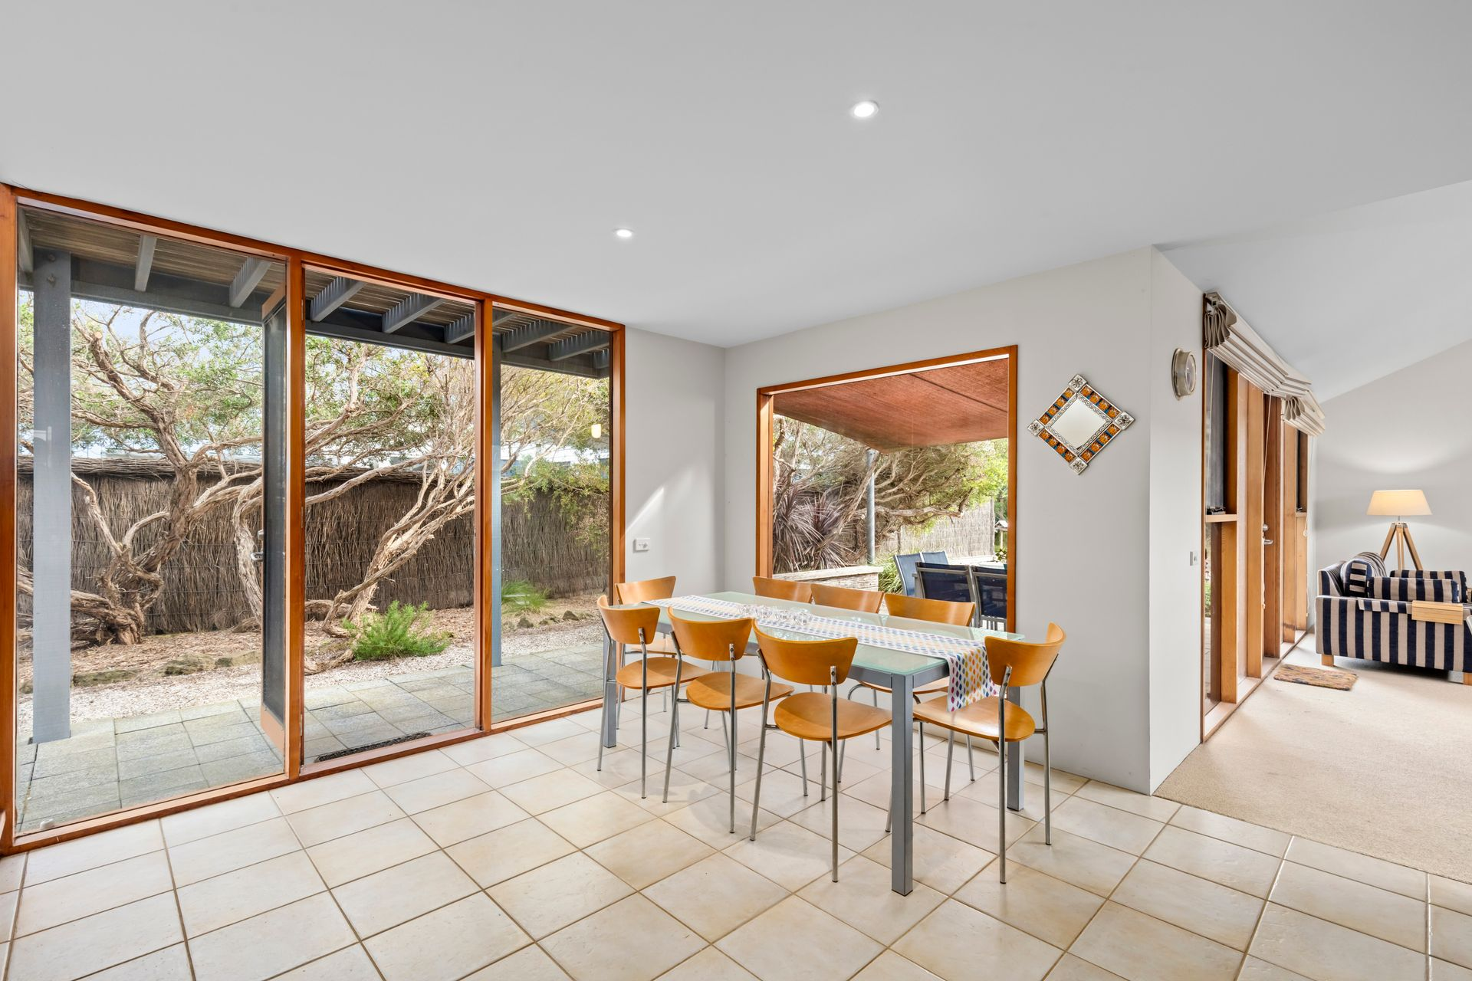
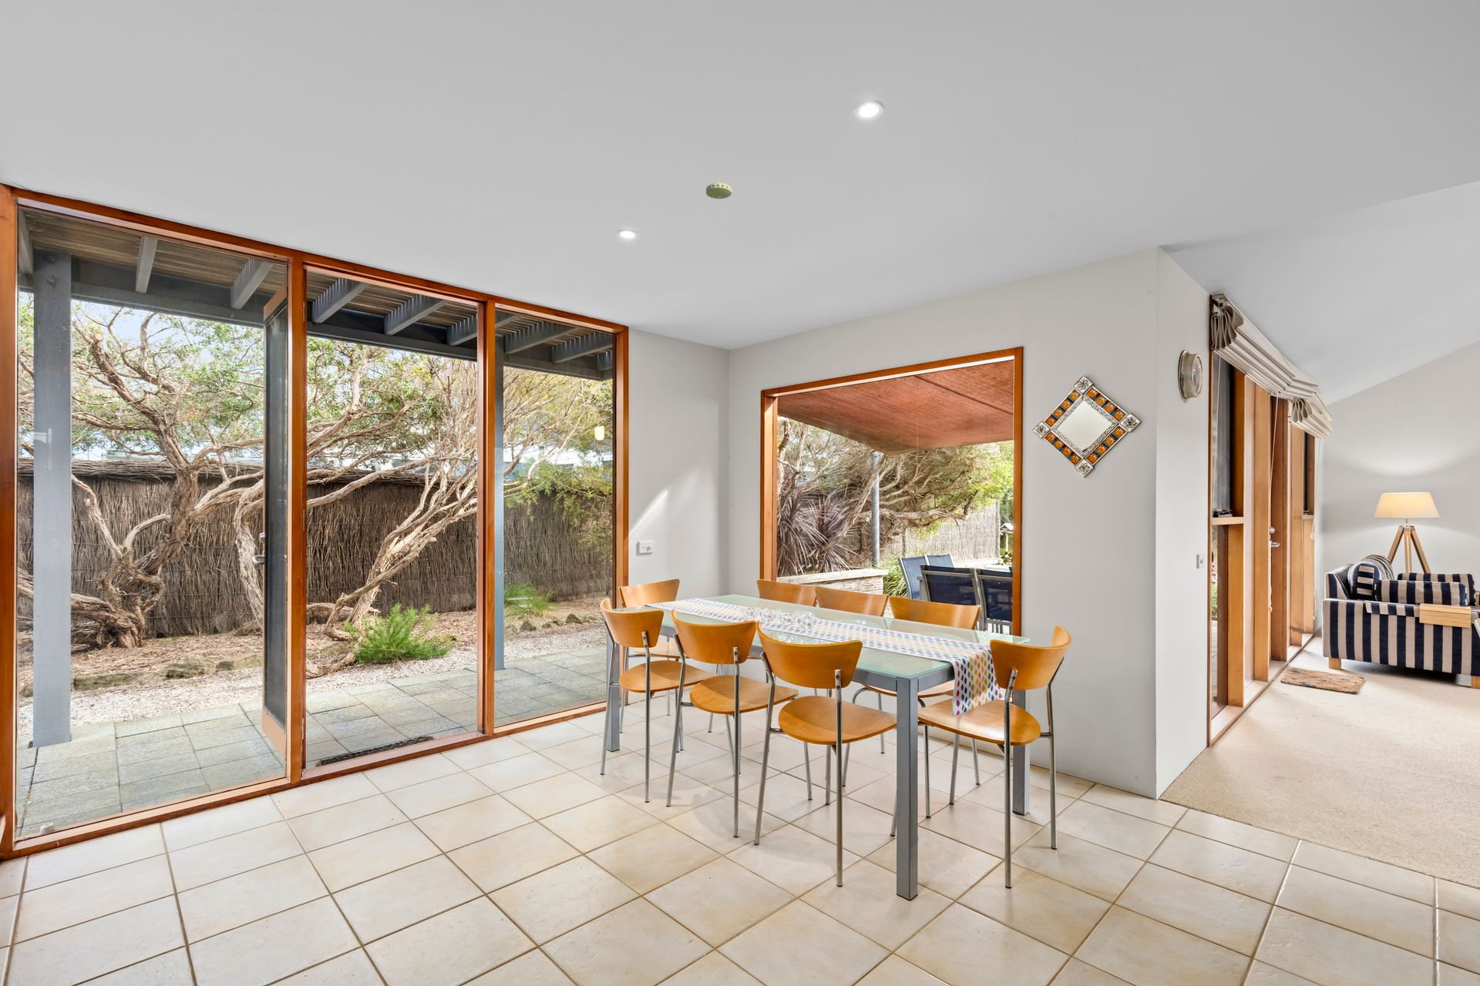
+ smoke detector [705,182,732,199]
